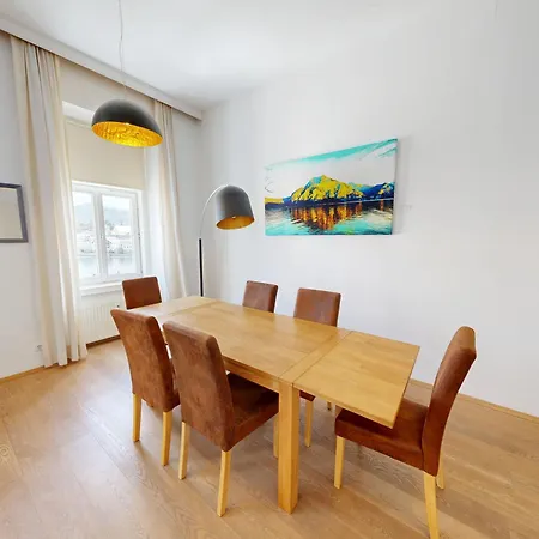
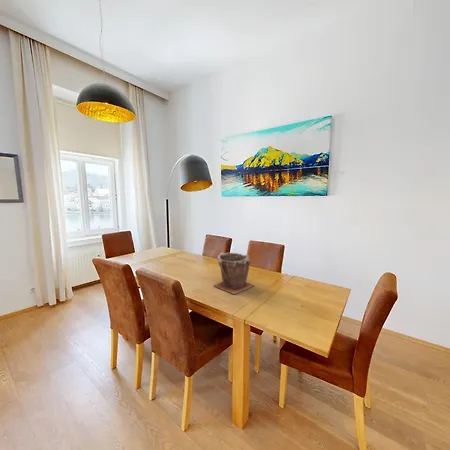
+ plant pot [212,252,255,295]
